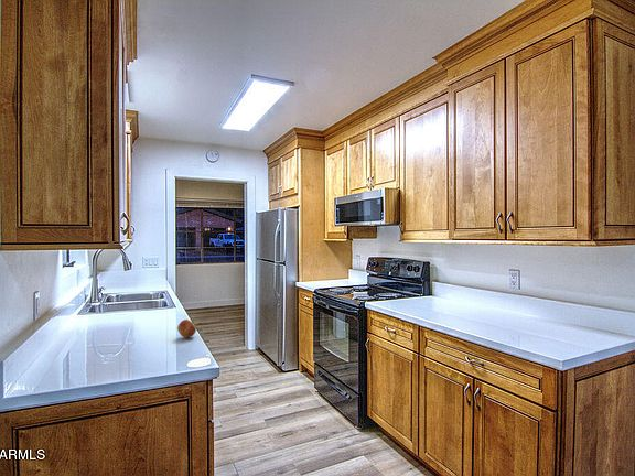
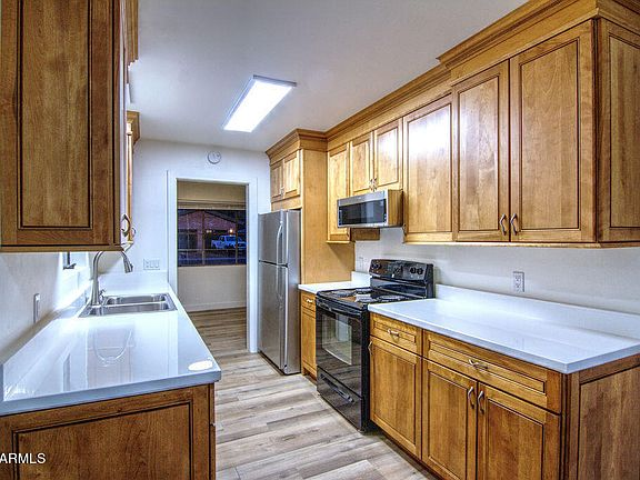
- apple [176,318,197,339]
